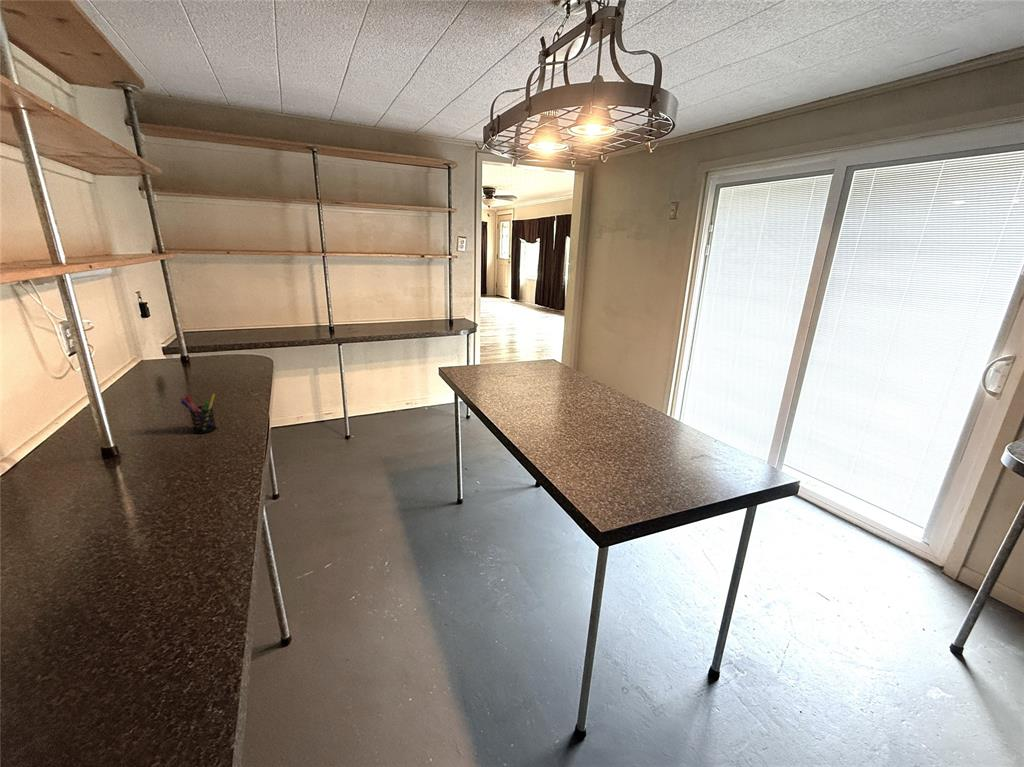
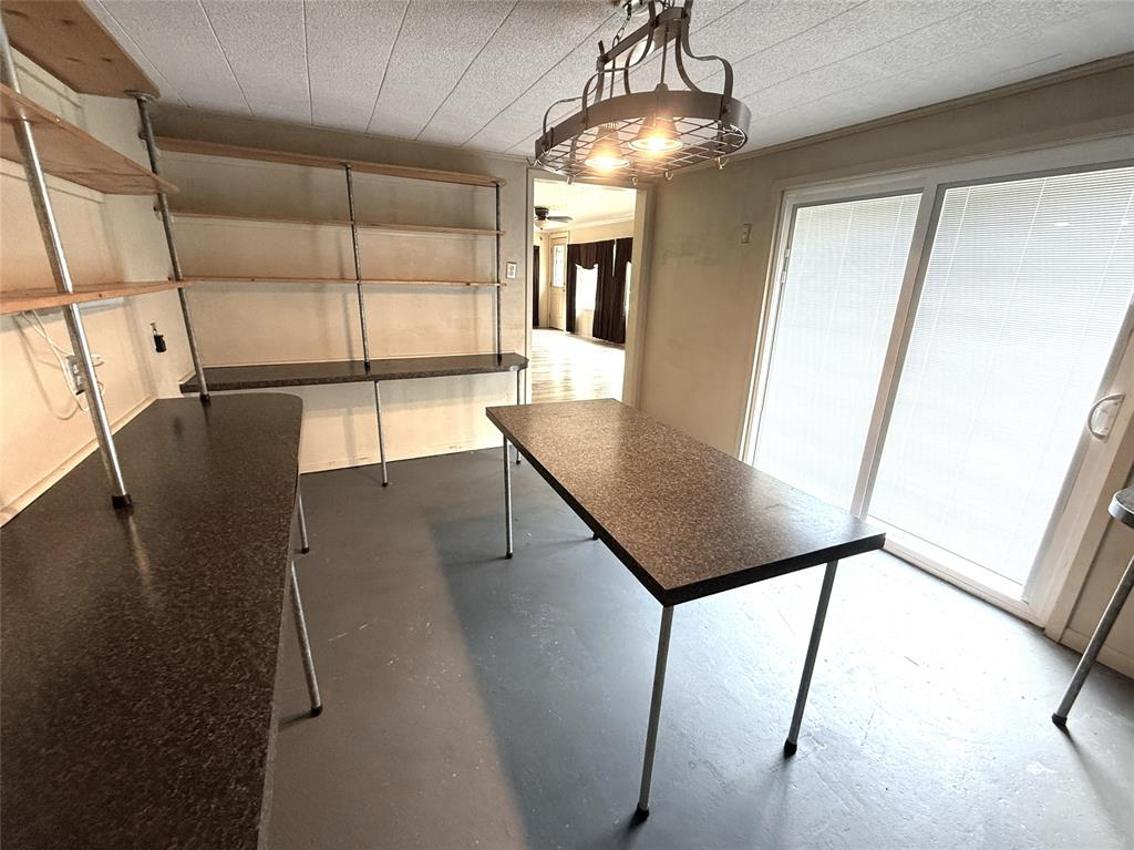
- pen holder [180,393,218,434]
